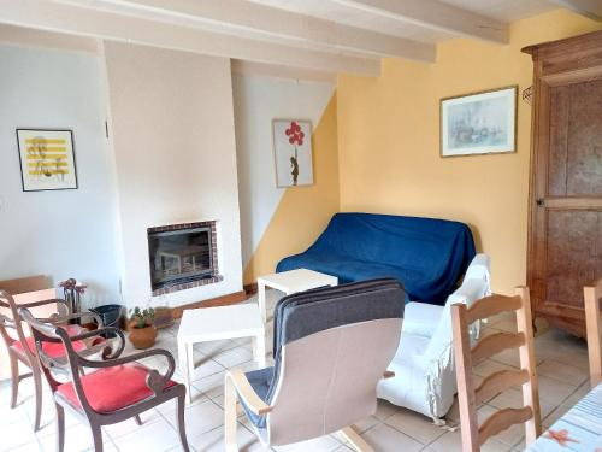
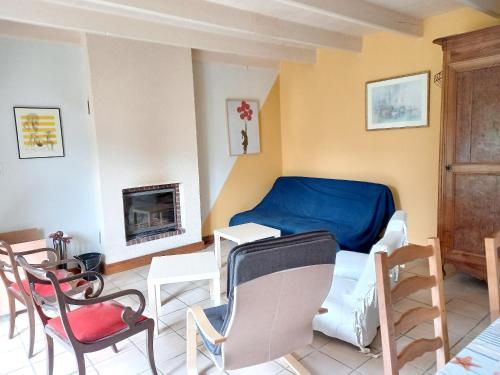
- potted plant [125,305,159,350]
- basket [137,290,173,331]
